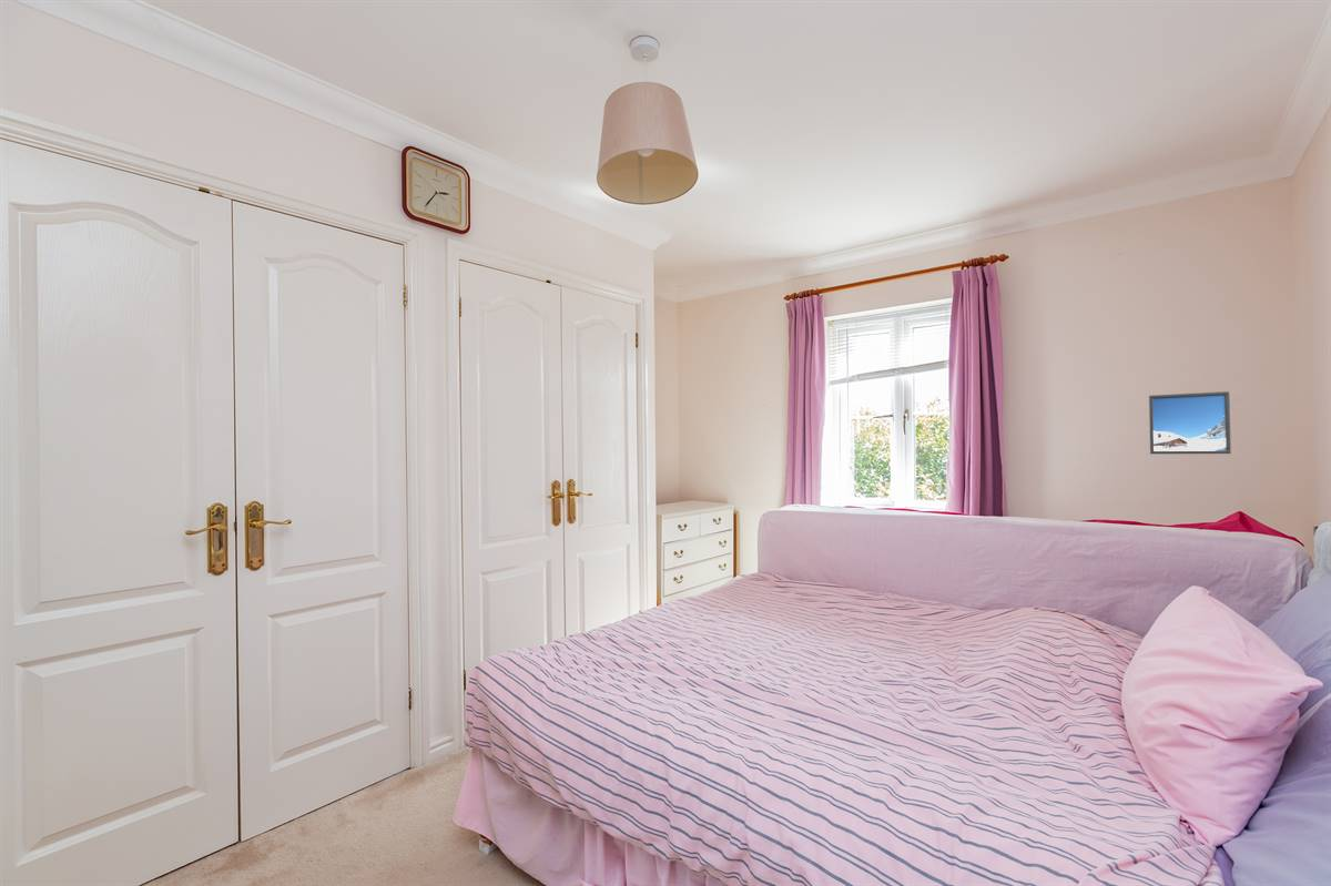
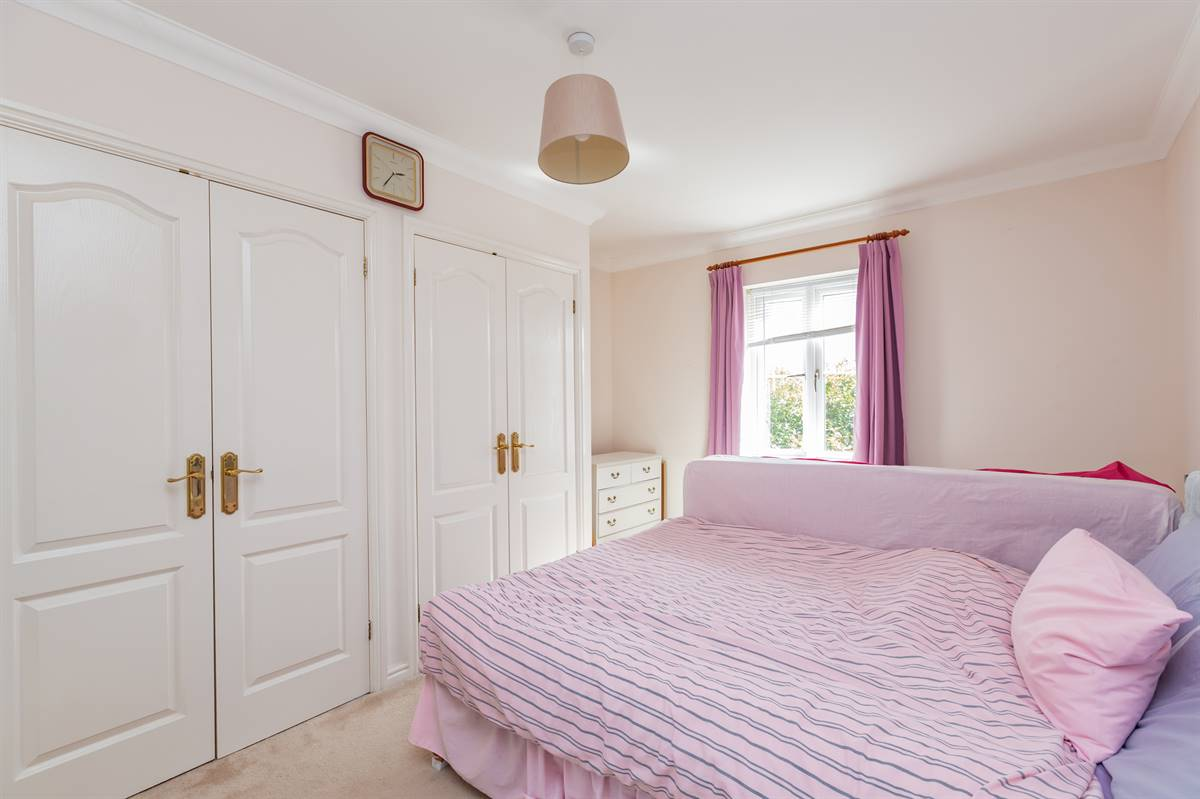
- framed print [1148,390,1232,455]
